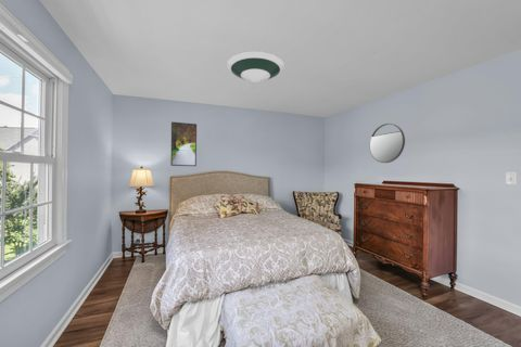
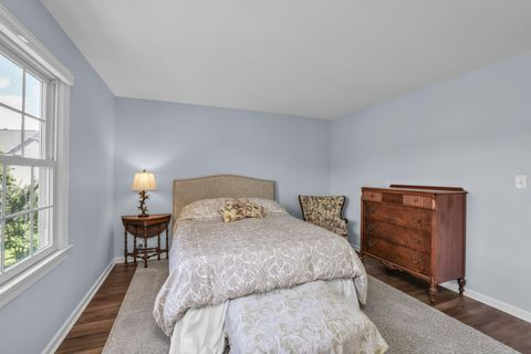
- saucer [226,50,285,83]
- home mirror [369,123,406,164]
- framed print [169,121,198,167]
